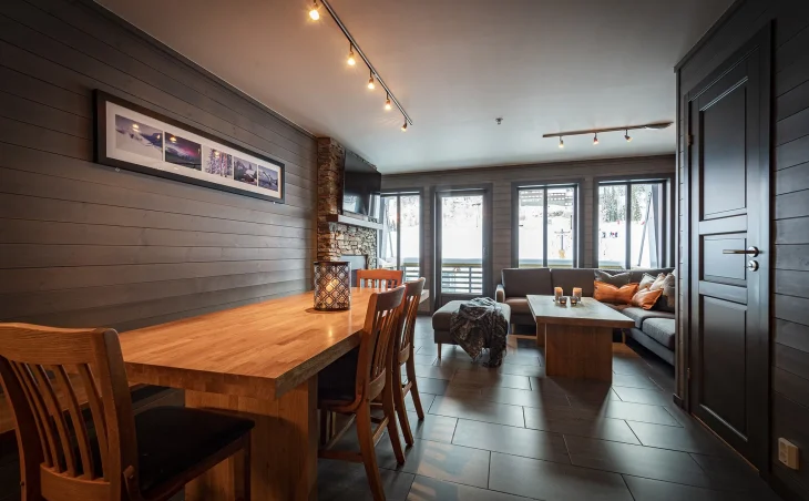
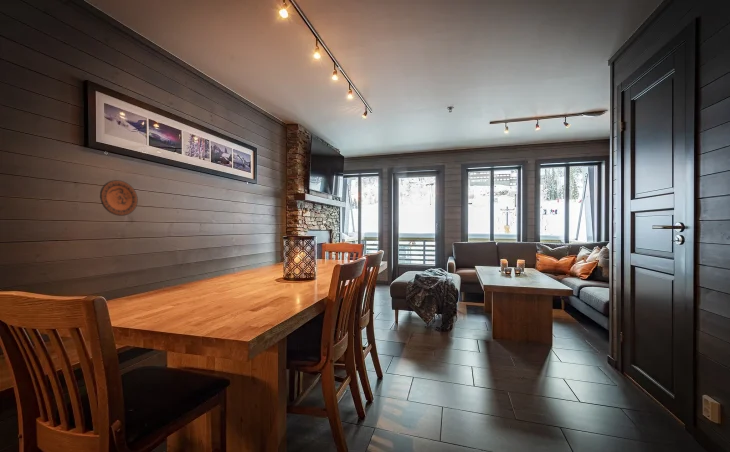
+ decorative plate [99,179,139,217]
